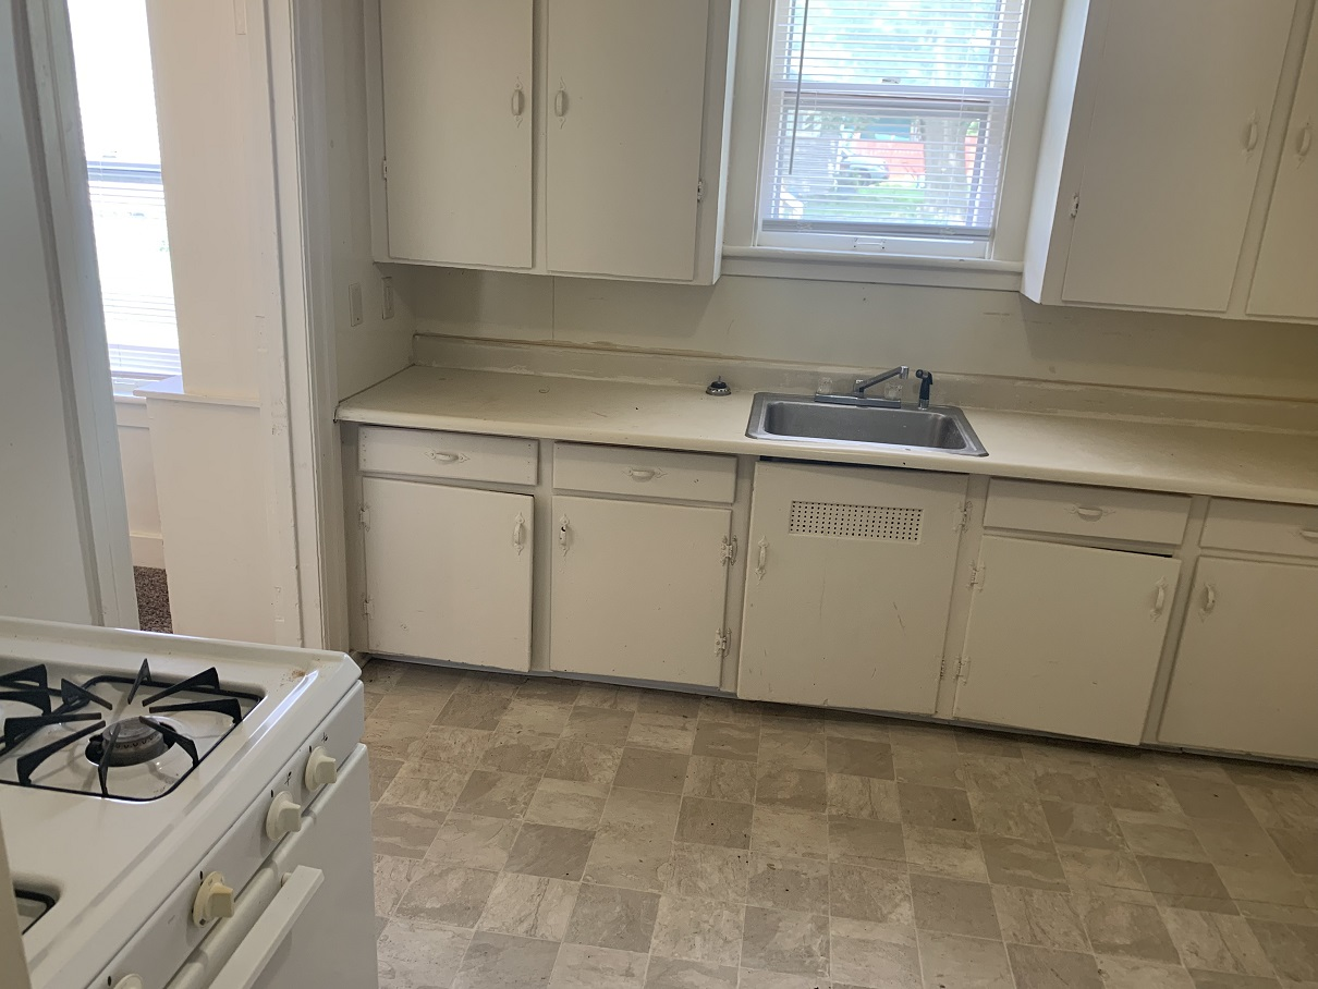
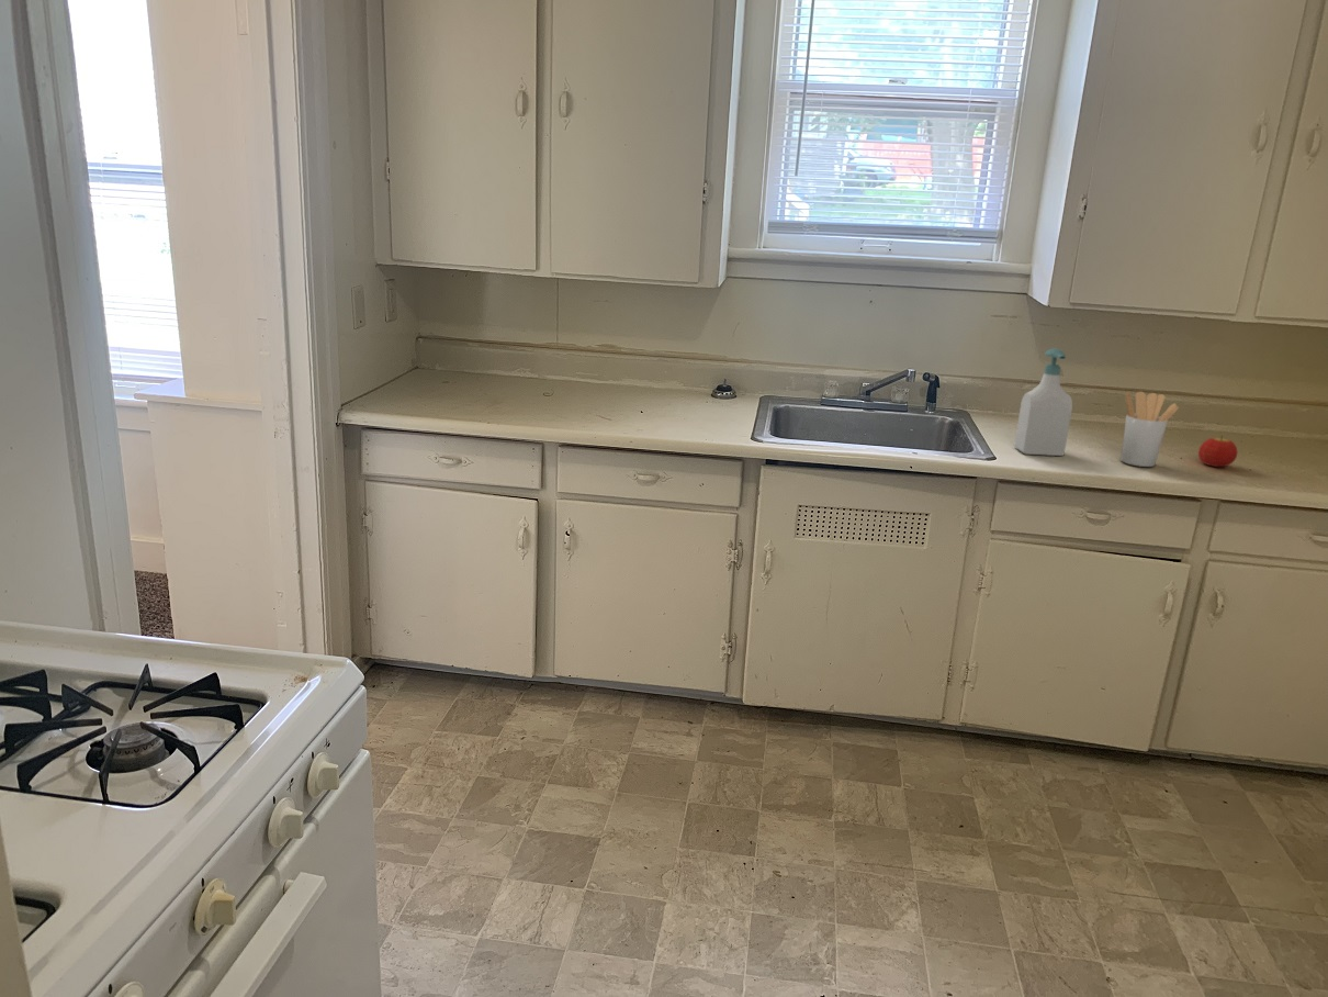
+ utensil holder [1119,391,1180,468]
+ soap bottle [1013,347,1073,457]
+ fruit [1197,435,1239,468]
